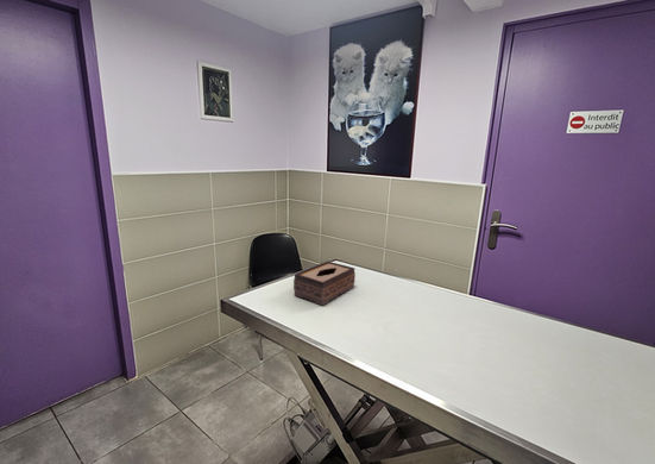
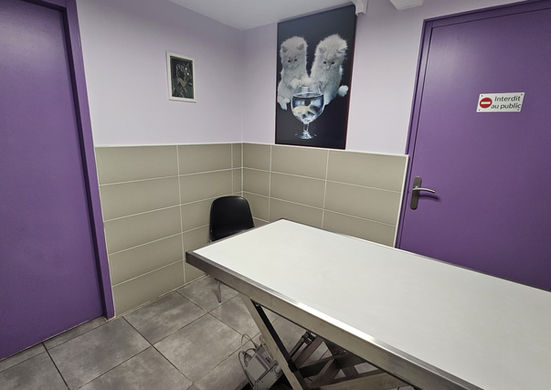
- tissue box [292,261,357,307]
